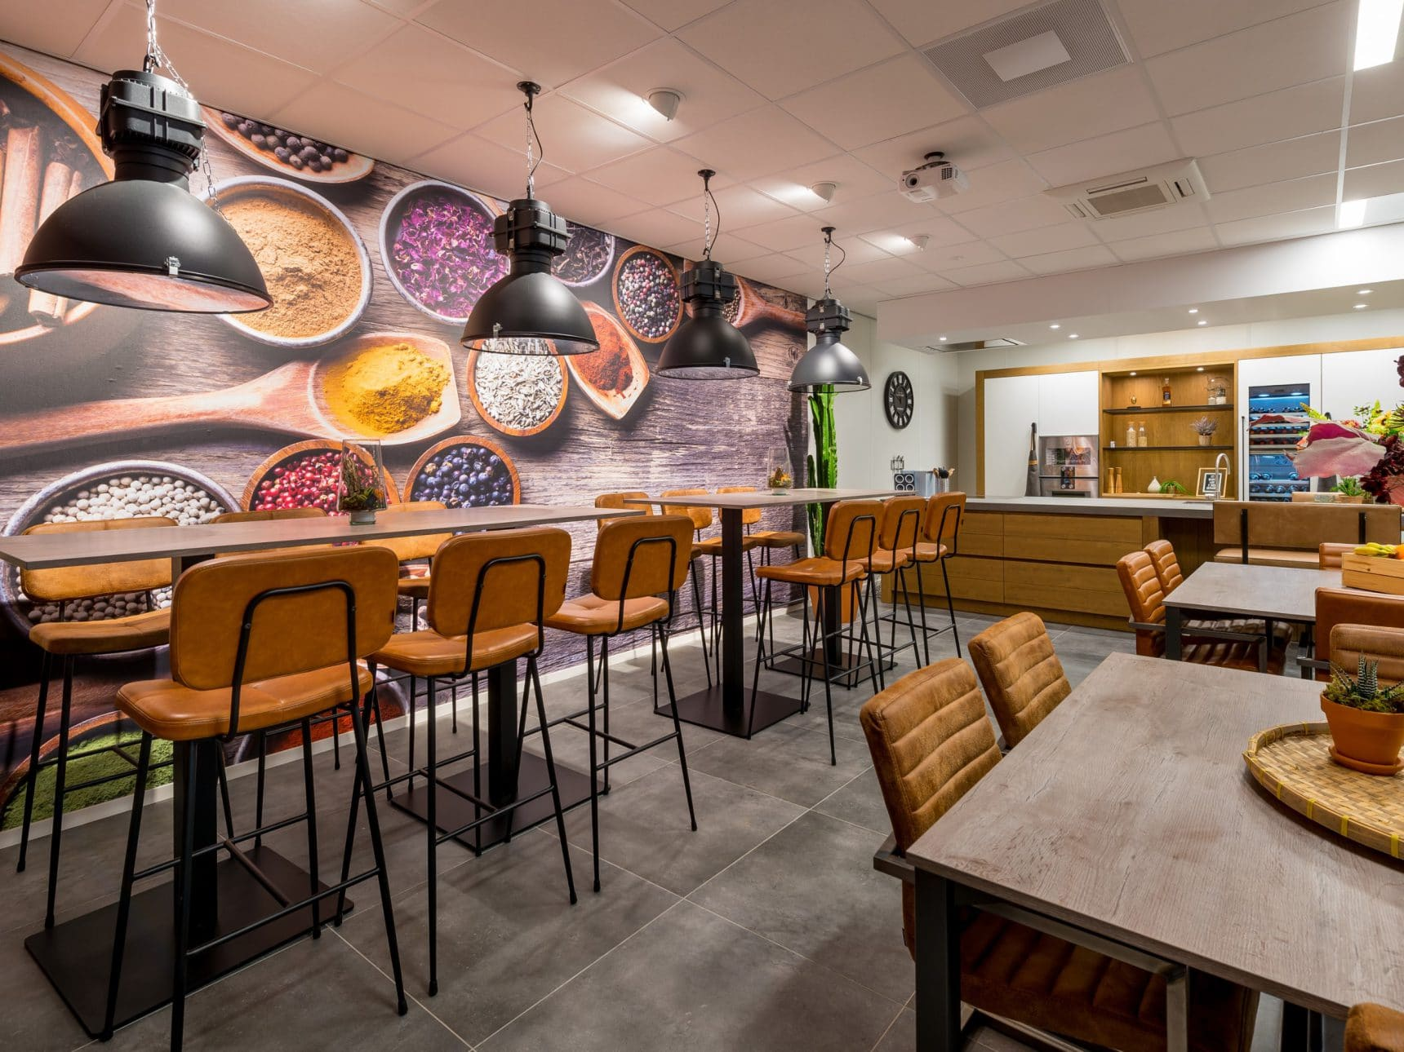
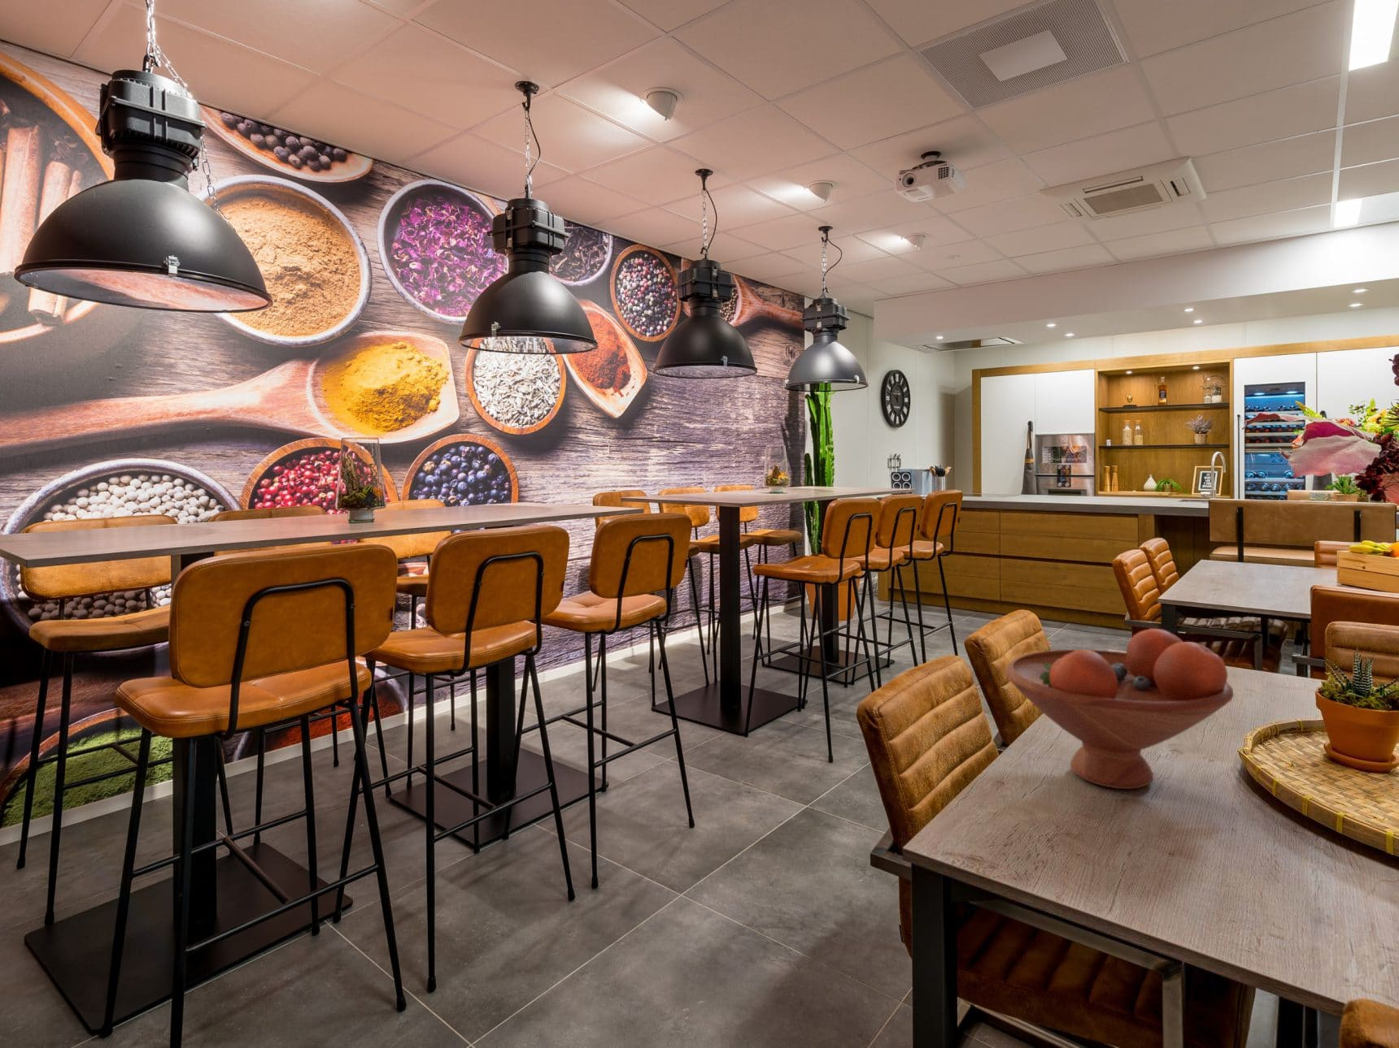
+ fruit bowl [1005,627,1235,789]
